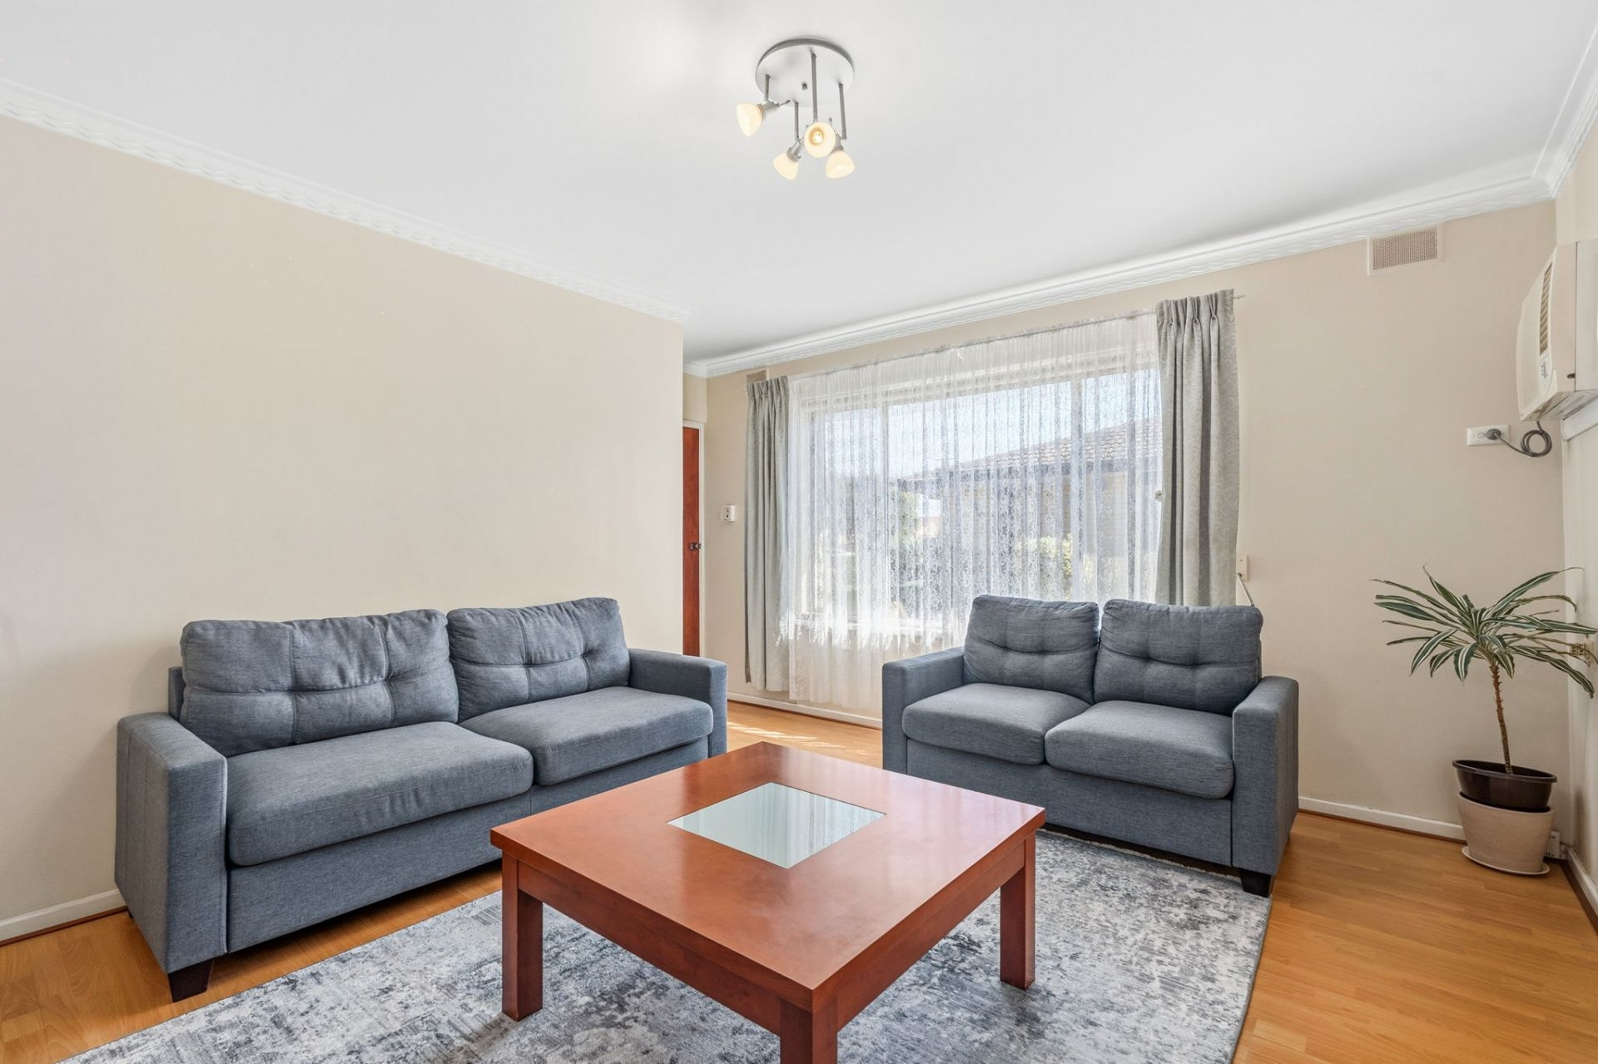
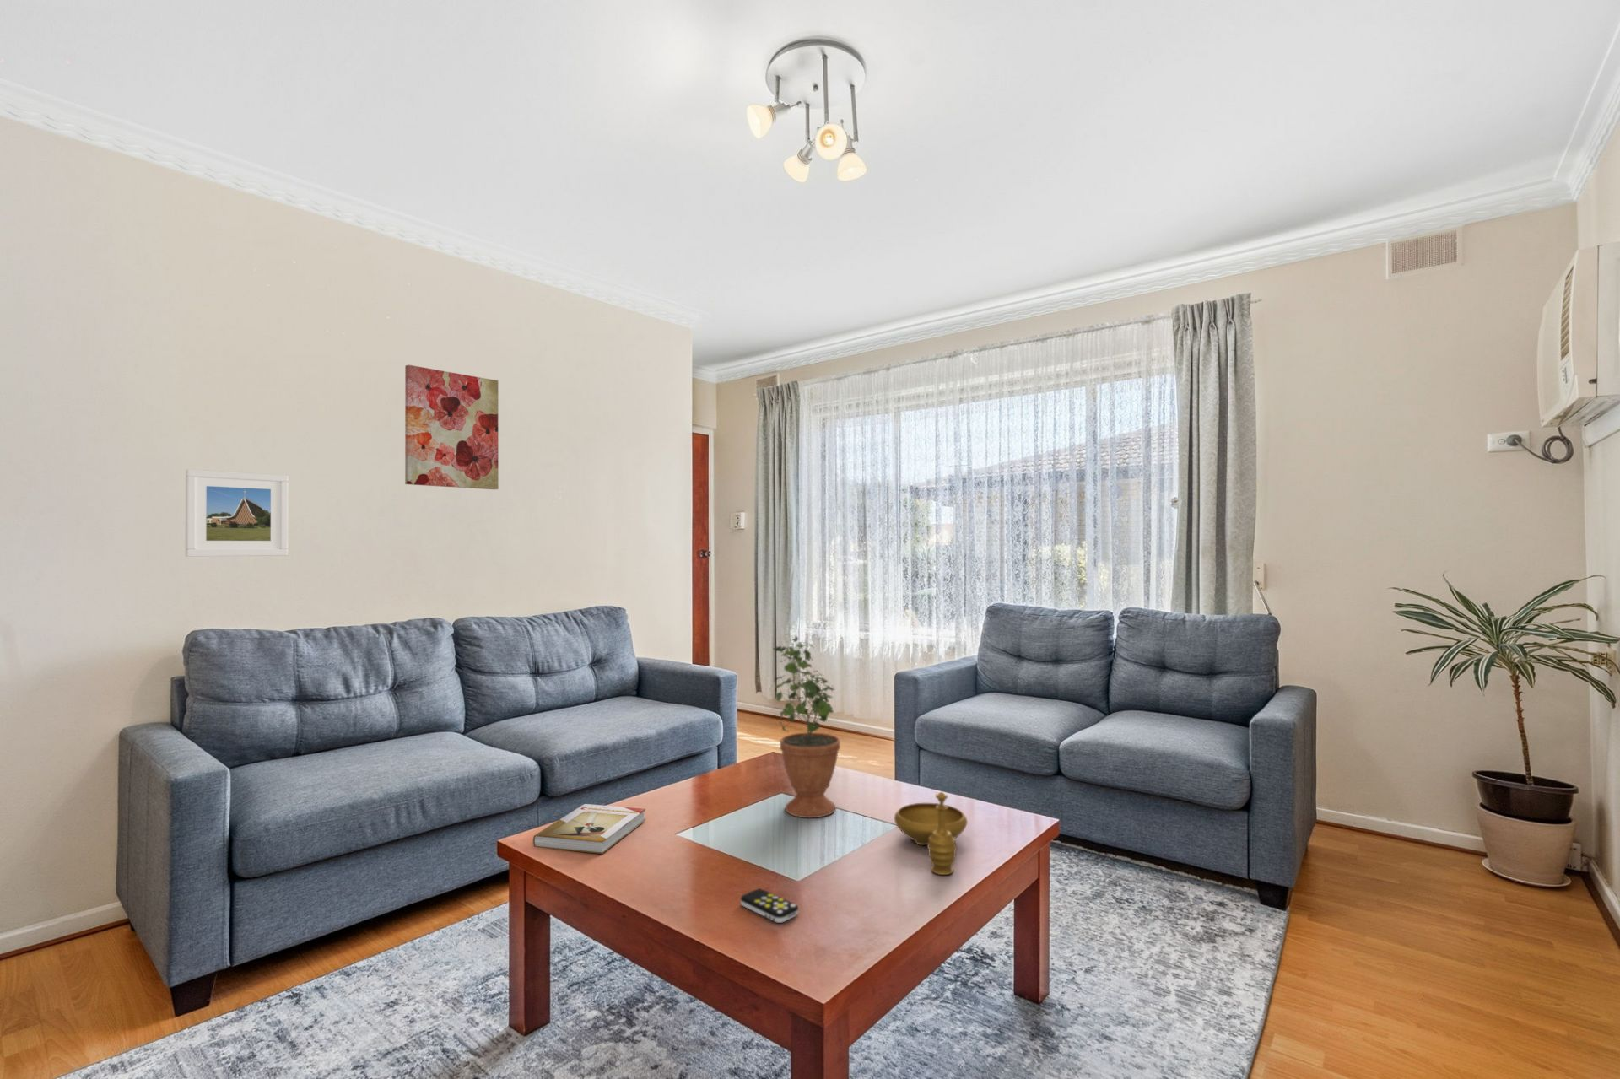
+ book [532,803,647,855]
+ potted plant [772,632,841,819]
+ decorative bowl [894,791,967,875]
+ wall art [405,365,500,490]
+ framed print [184,468,289,558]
+ remote control [740,889,799,924]
